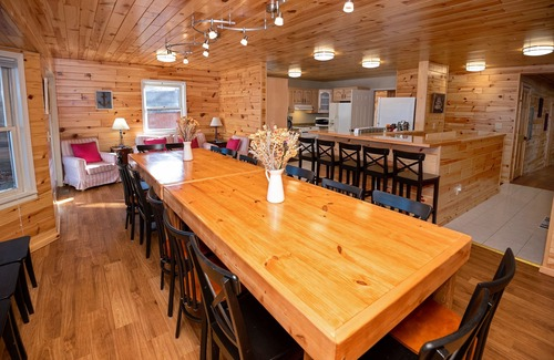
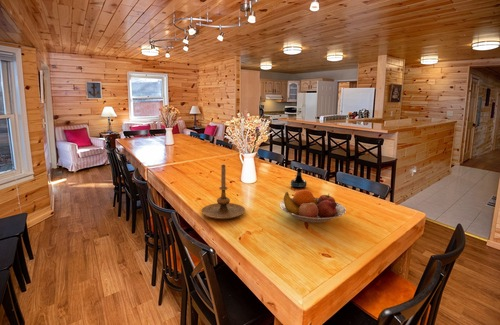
+ tequila bottle [290,167,308,189]
+ fruit bowl [279,189,347,224]
+ candle holder [200,163,246,220]
